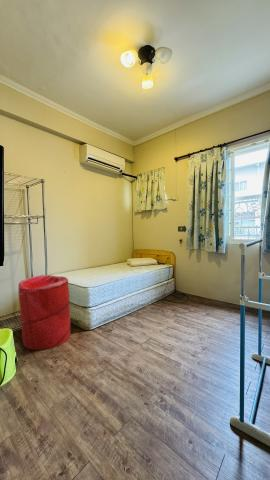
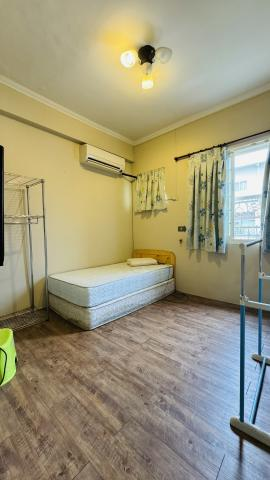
- laundry hamper [17,274,71,351]
